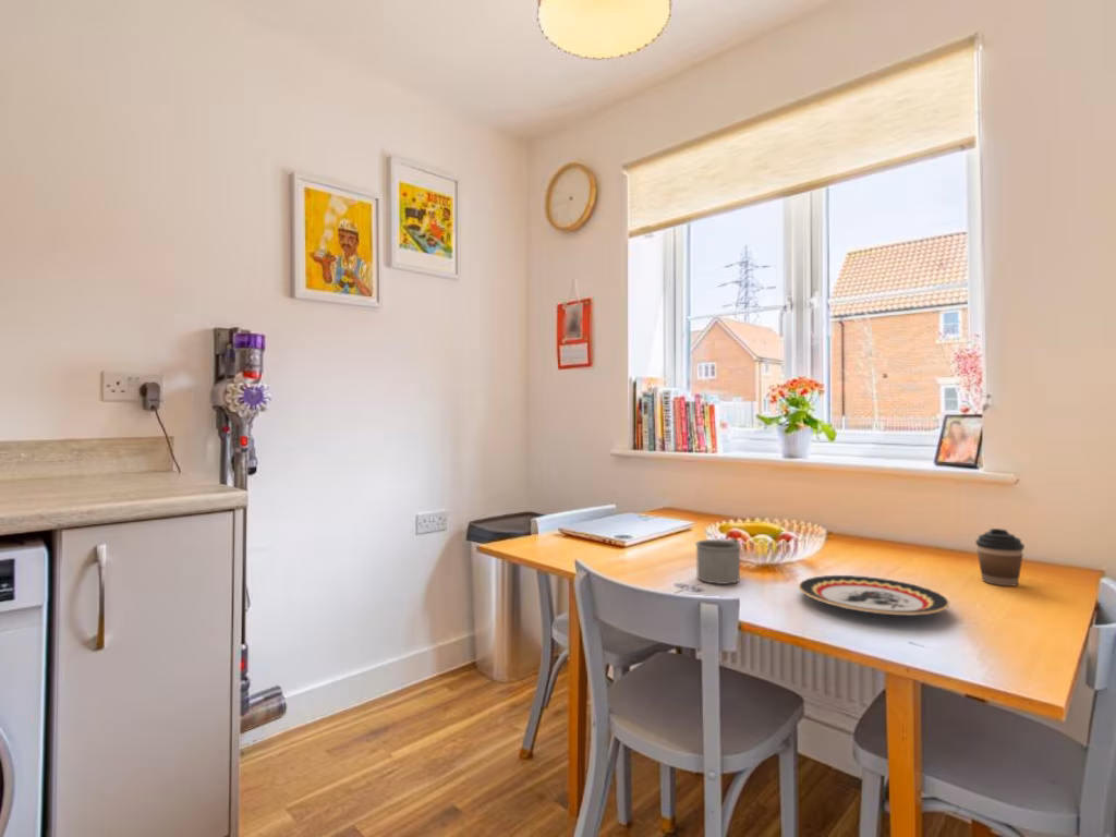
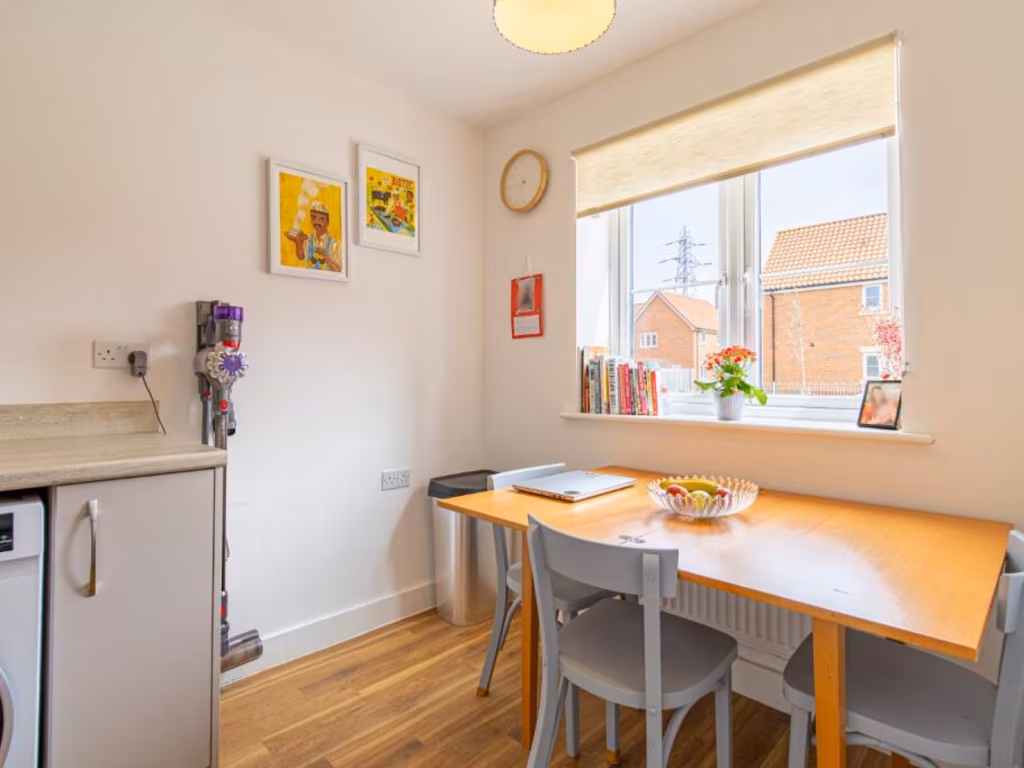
- plate [798,574,950,617]
- mug [694,537,742,585]
- coffee cup [974,527,1026,587]
